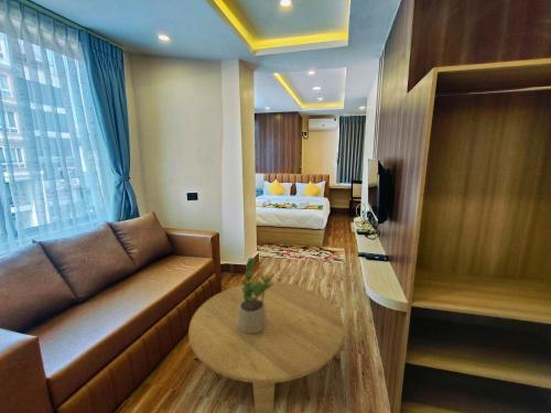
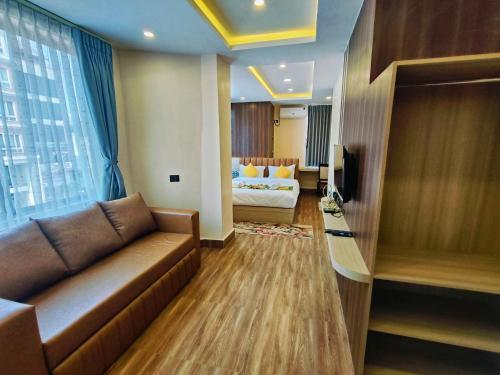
- potted plant [238,257,276,333]
- coffee table [187,281,345,413]
